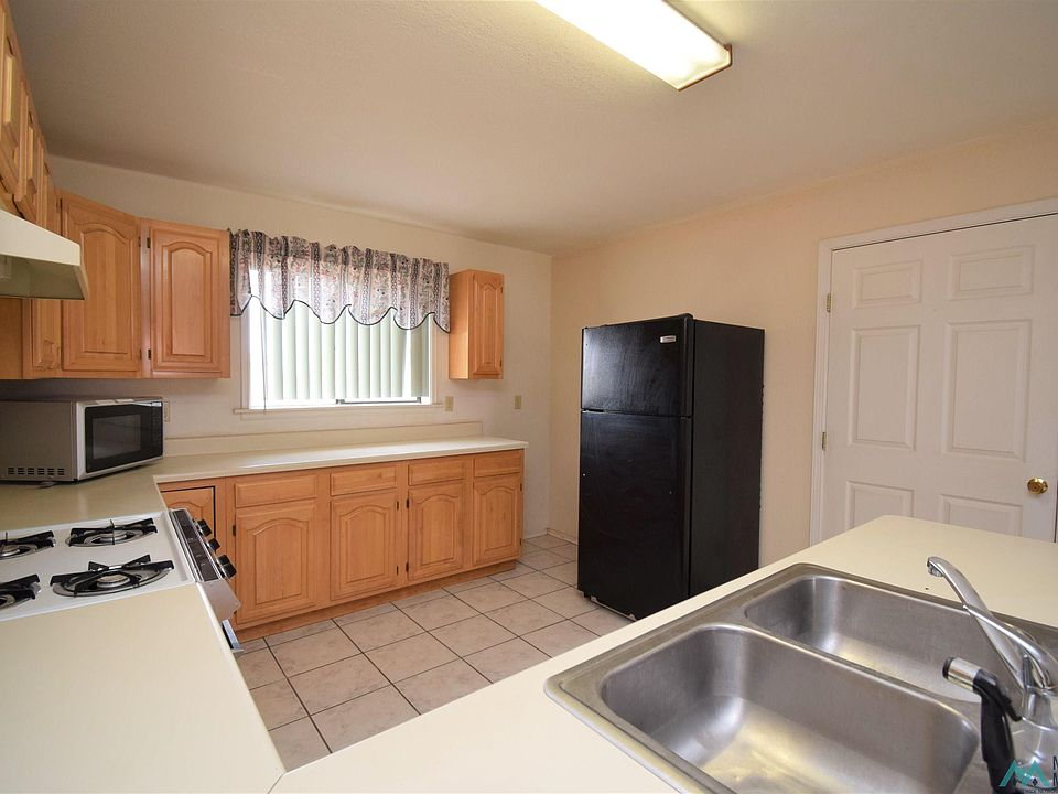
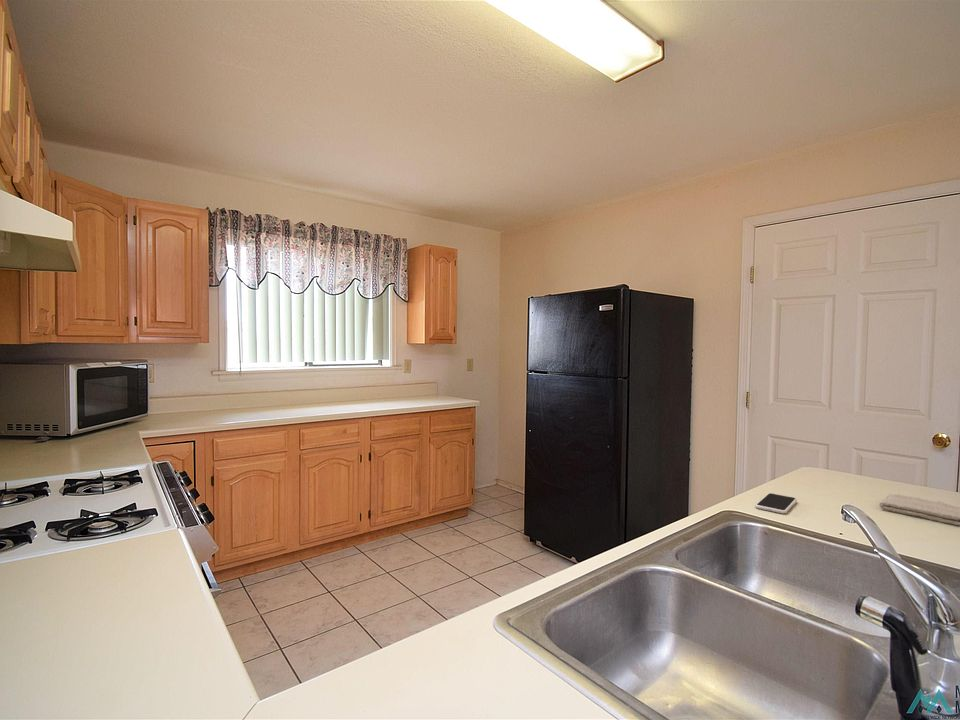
+ smartphone [754,492,798,514]
+ washcloth [878,493,960,527]
